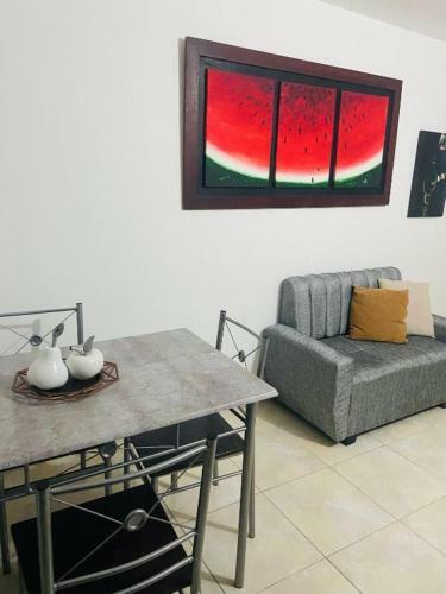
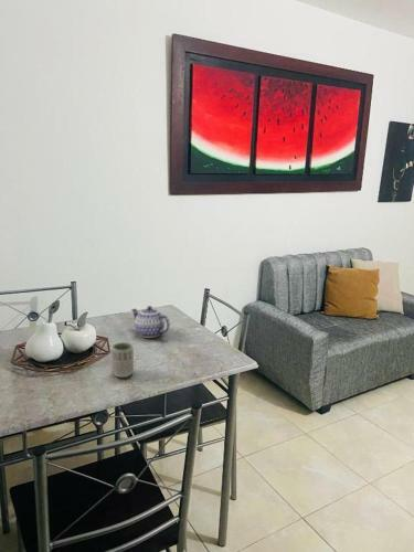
+ cup [110,341,135,379]
+ teapot [130,305,171,339]
